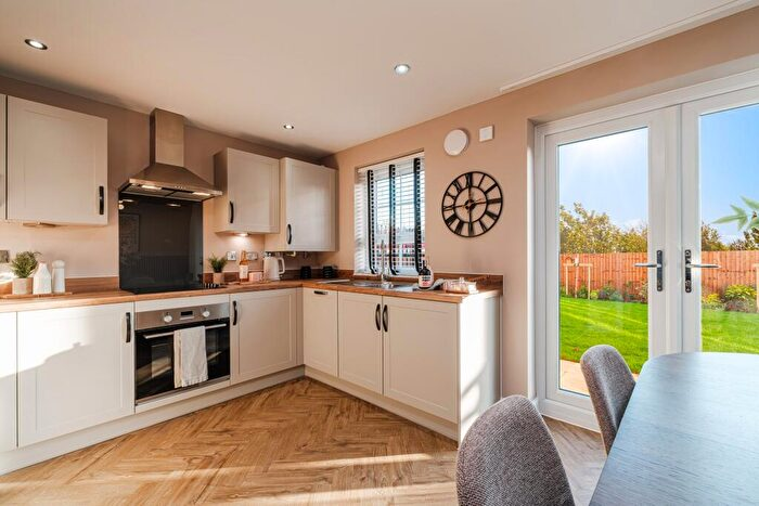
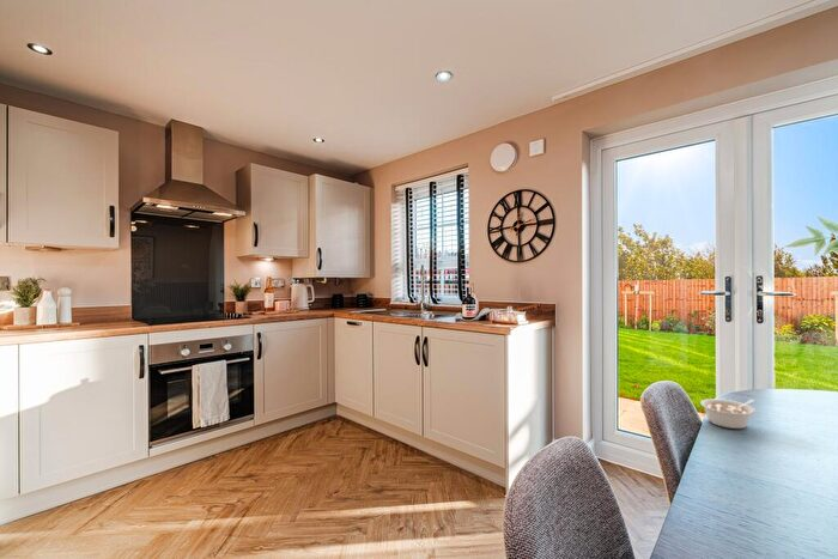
+ legume [699,397,757,430]
